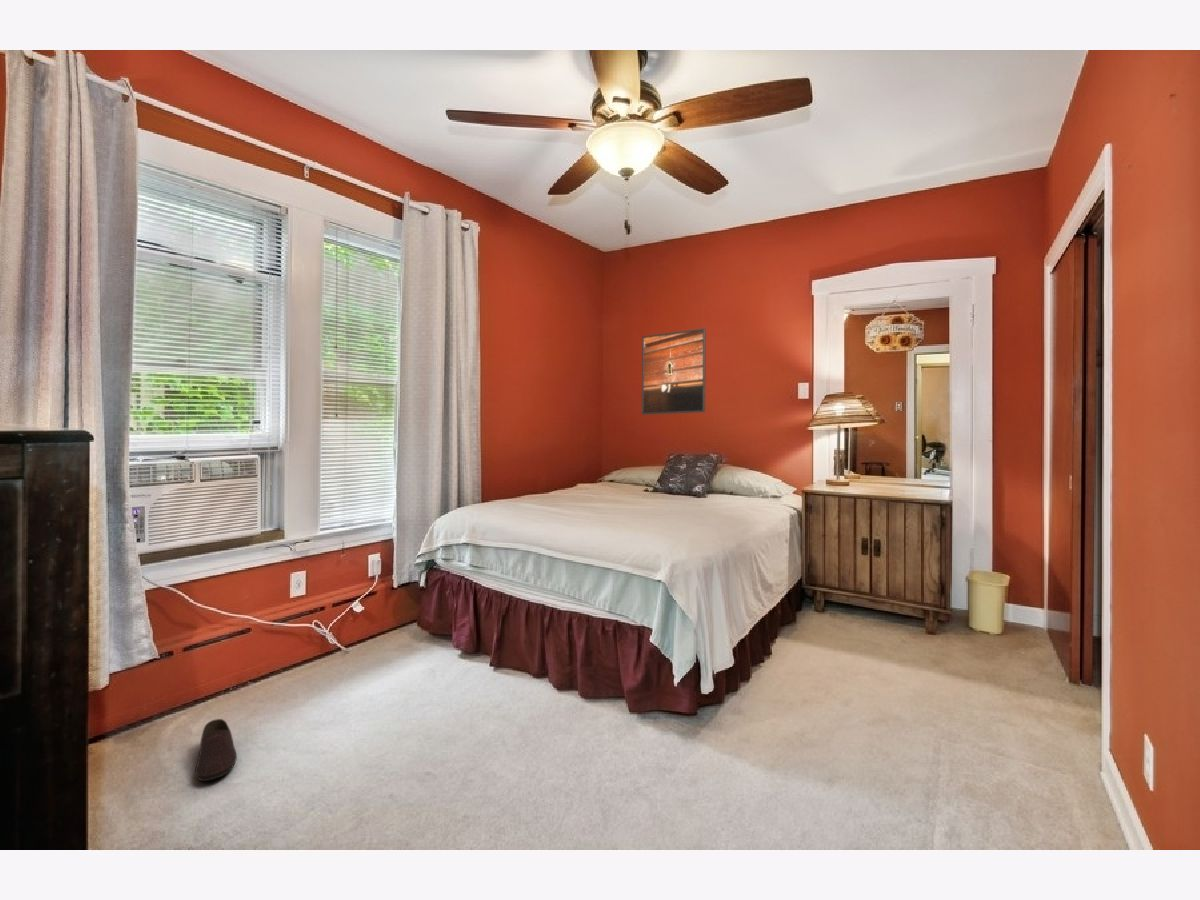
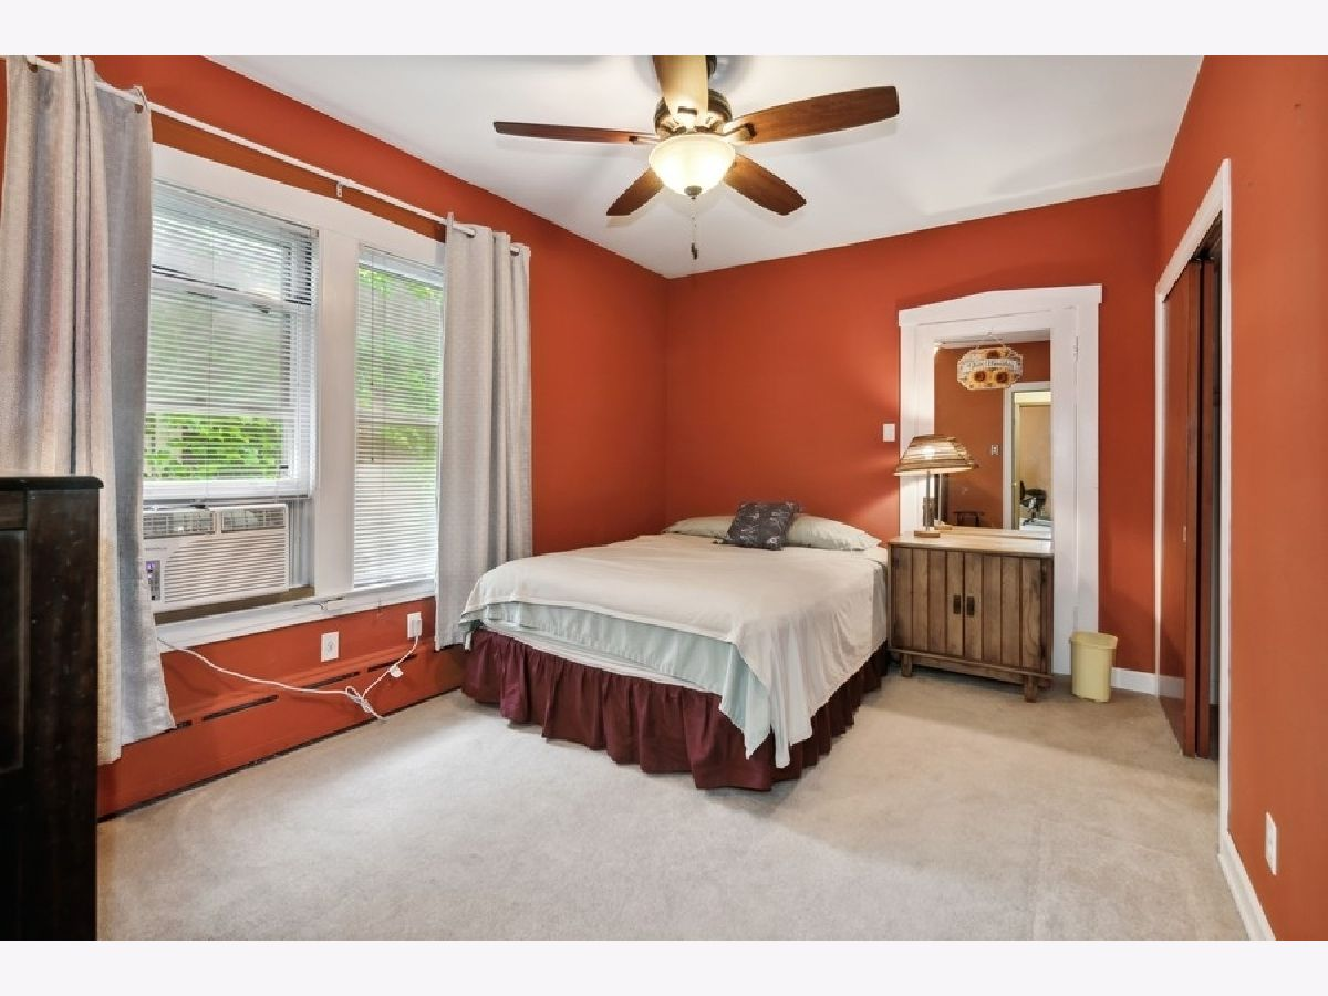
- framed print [641,327,707,416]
- shoe [194,718,238,782]
